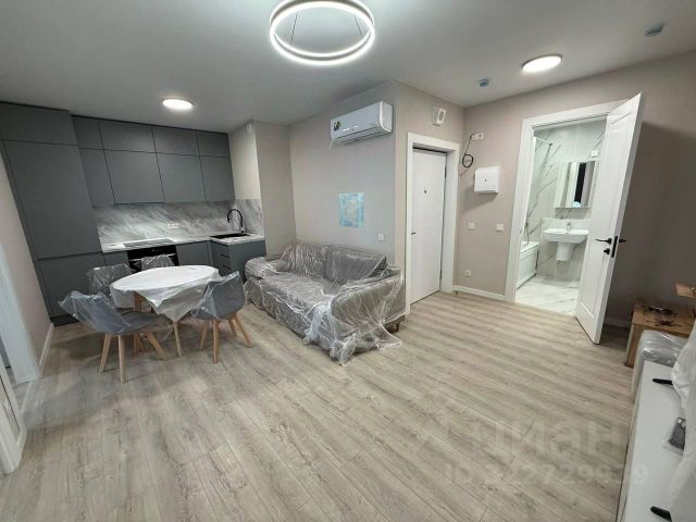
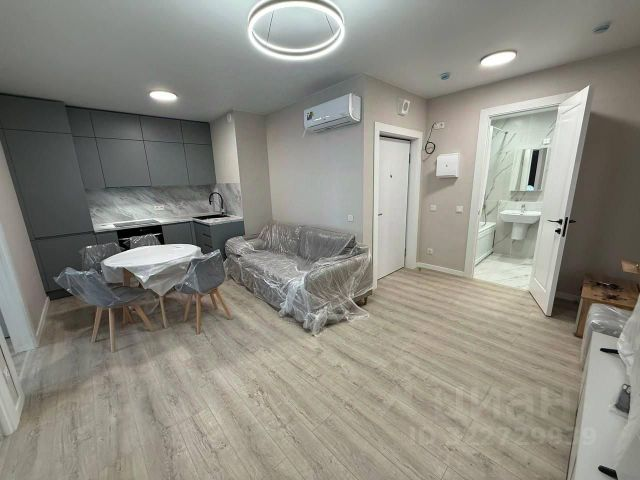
- wall art [338,191,365,228]
